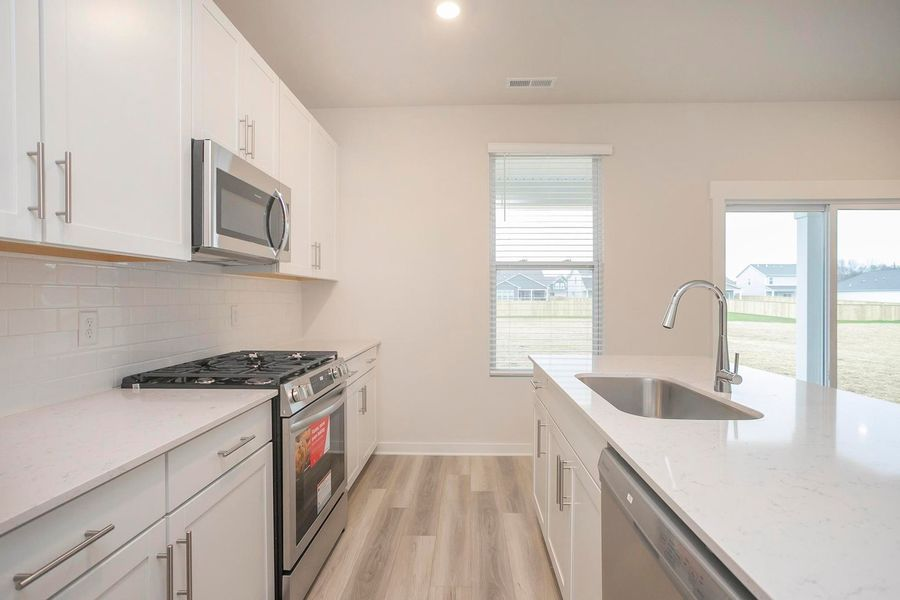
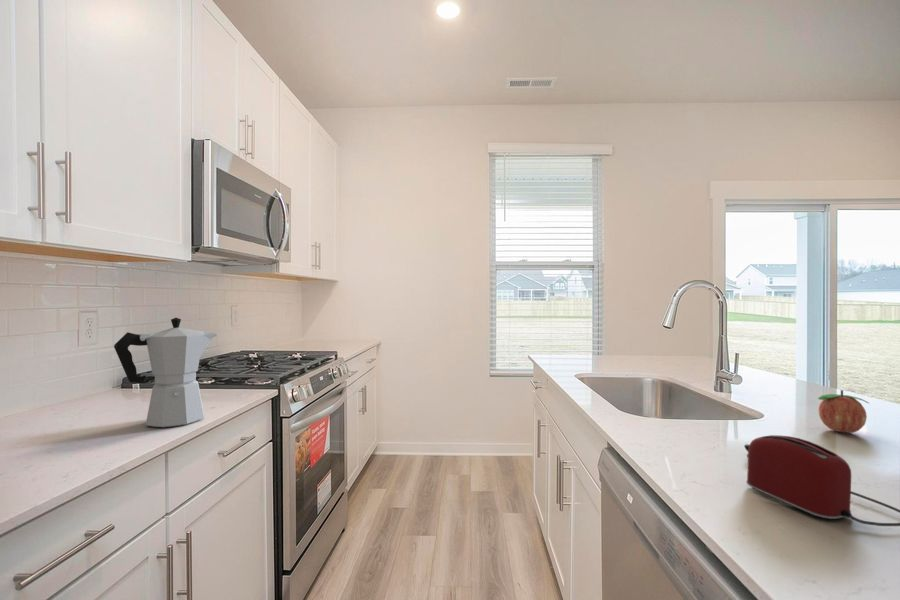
+ moka pot [113,317,218,428]
+ toaster [743,434,900,527]
+ fruit [817,389,870,434]
